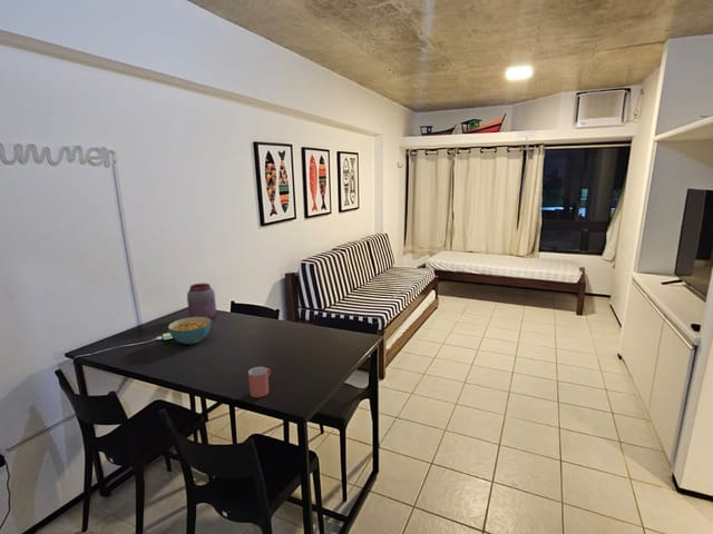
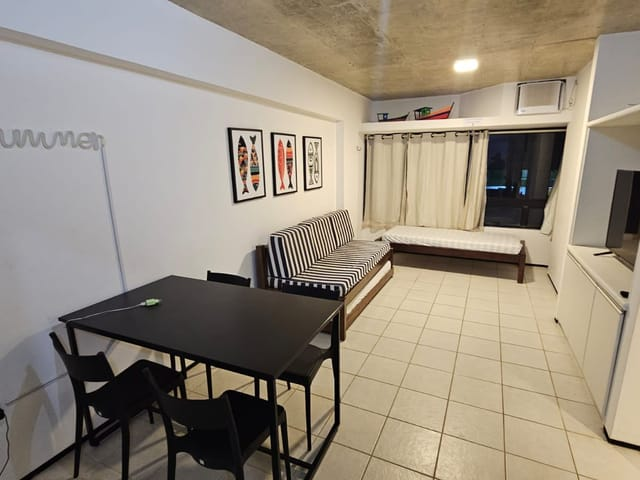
- cereal bowl [167,316,212,345]
- cup [247,366,272,398]
- jar [186,283,217,319]
